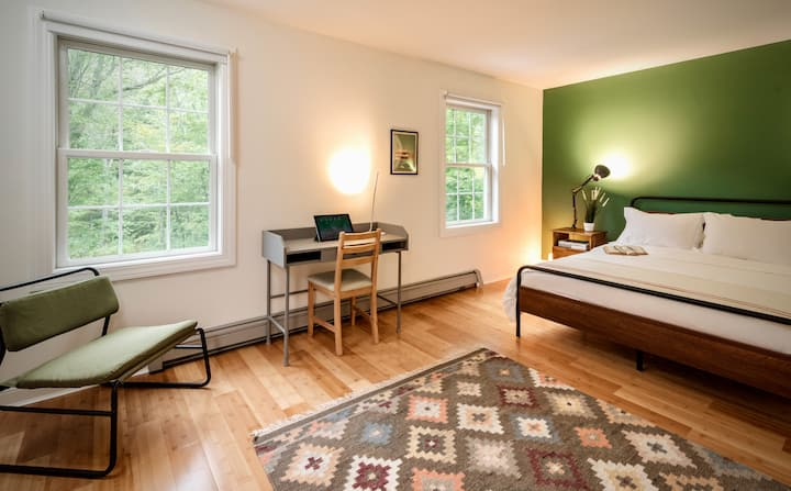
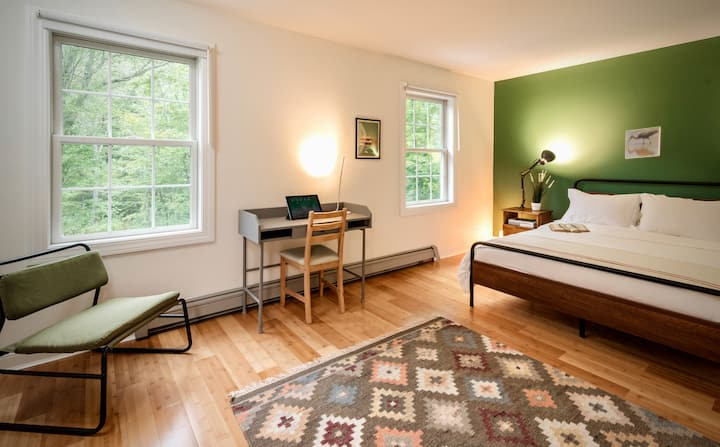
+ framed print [624,126,662,160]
